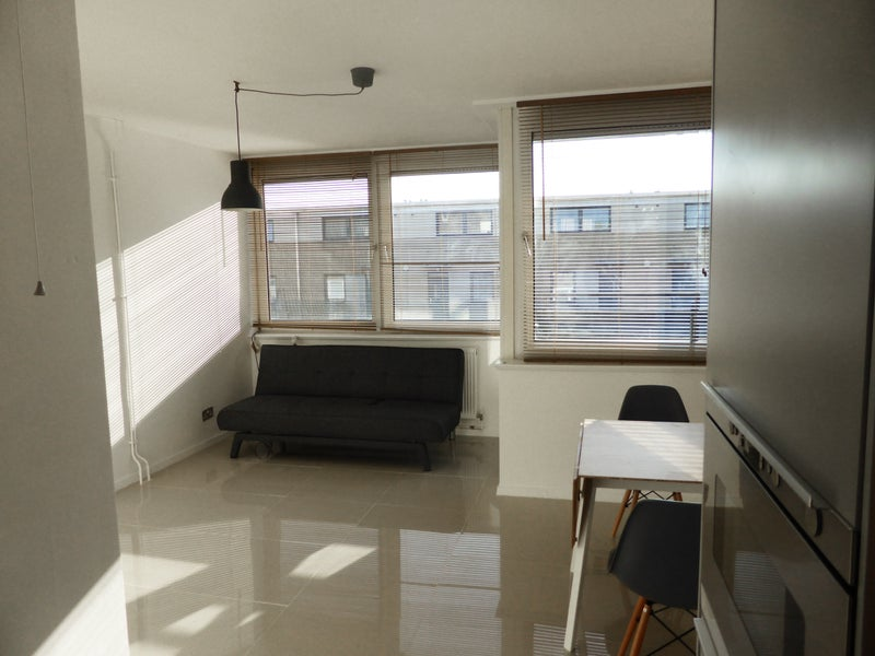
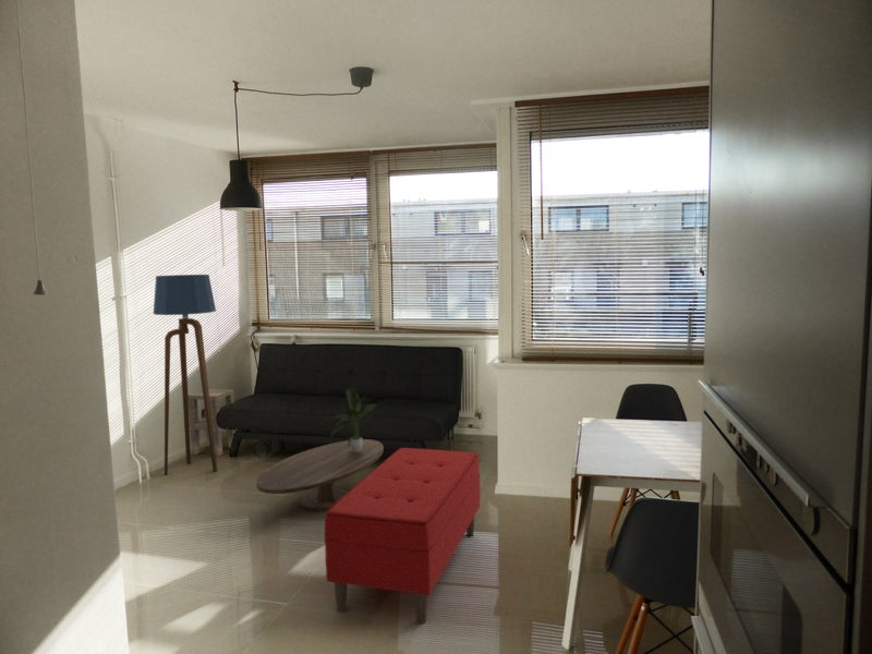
+ floor lamp [153,274,218,476]
+ potted plant [329,388,377,452]
+ side table [189,388,237,457]
+ bench [323,447,481,626]
+ coffee table [255,438,385,511]
